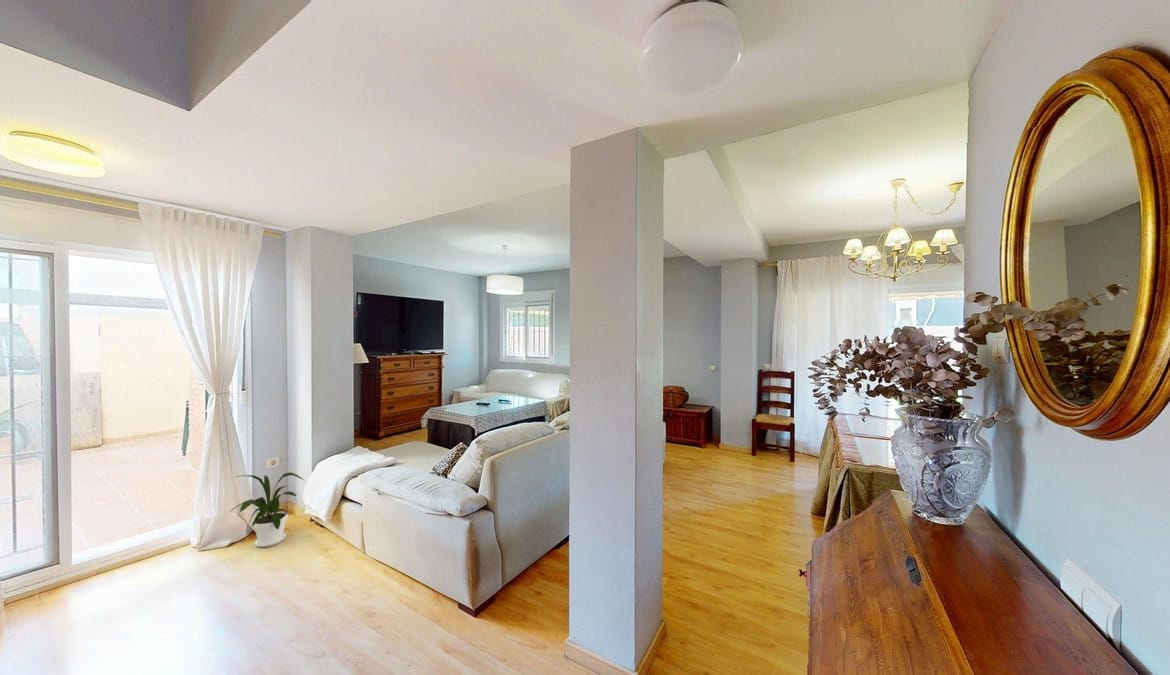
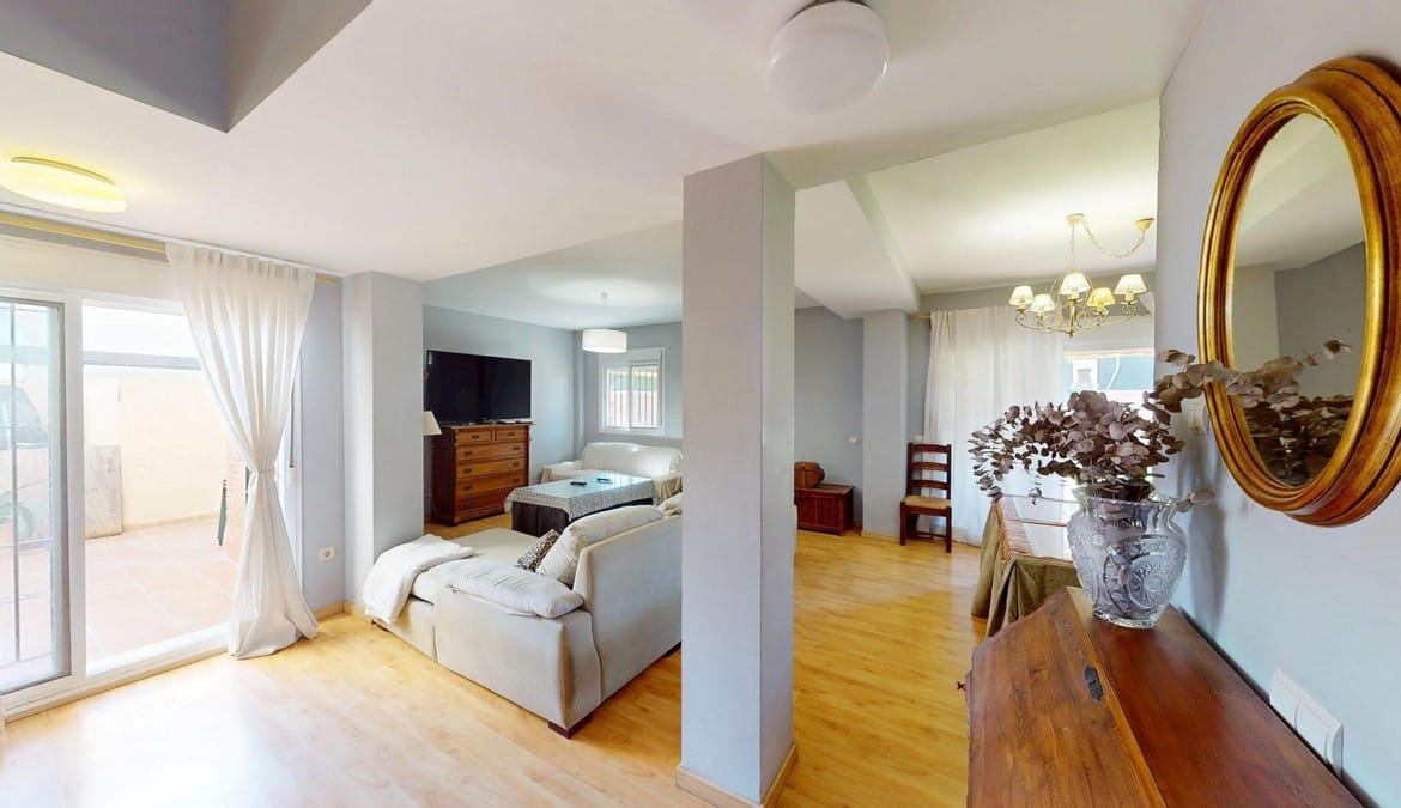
- house plant [229,471,305,548]
